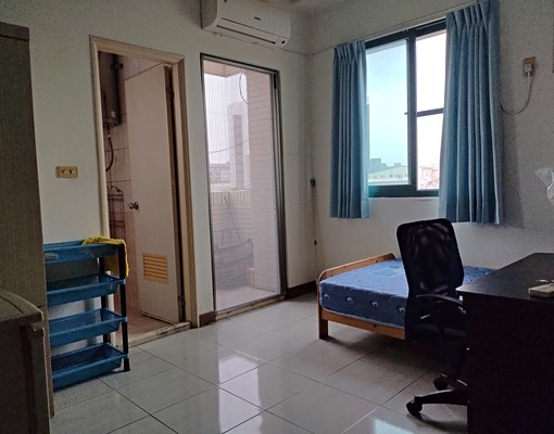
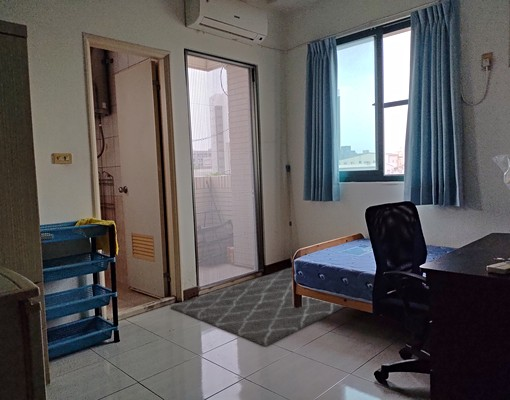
+ rug [170,266,345,347]
